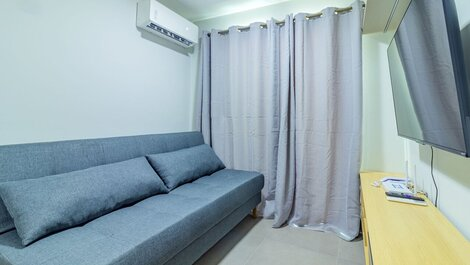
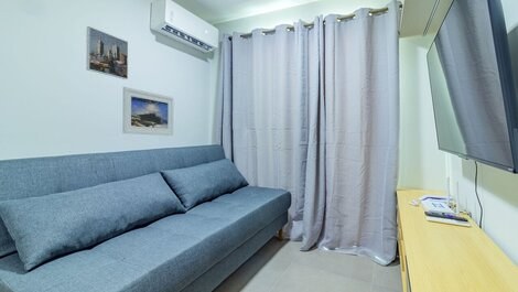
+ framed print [85,25,129,80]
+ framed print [121,86,174,137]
